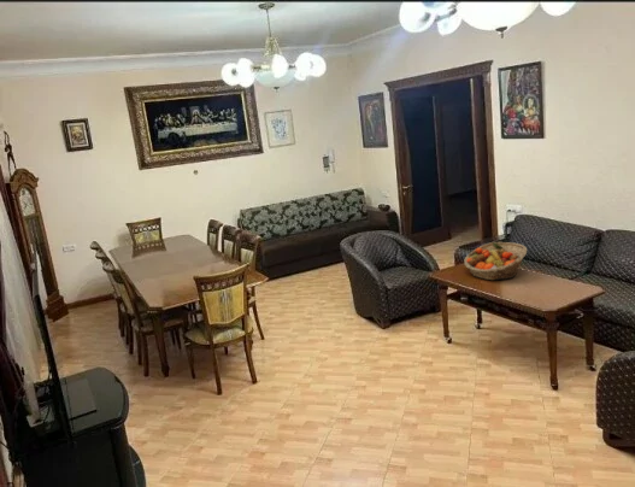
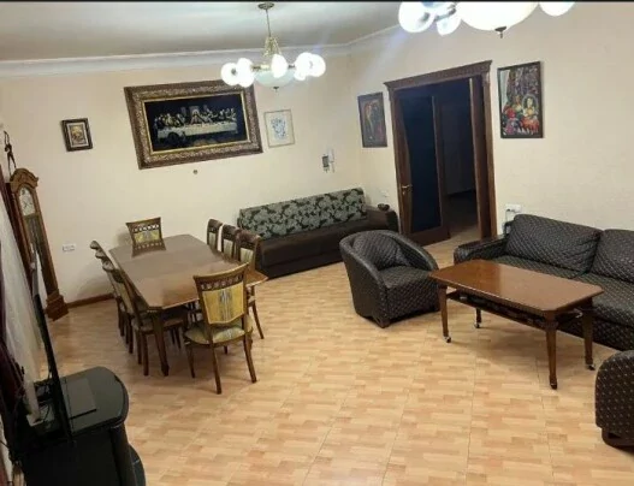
- fruit basket [463,241,528,281]
